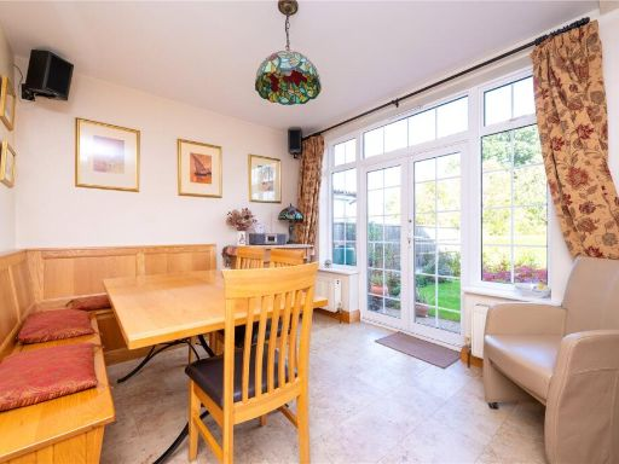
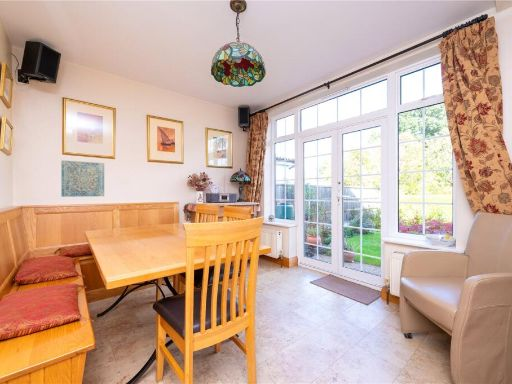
+ wall art [60,159,105,198]
